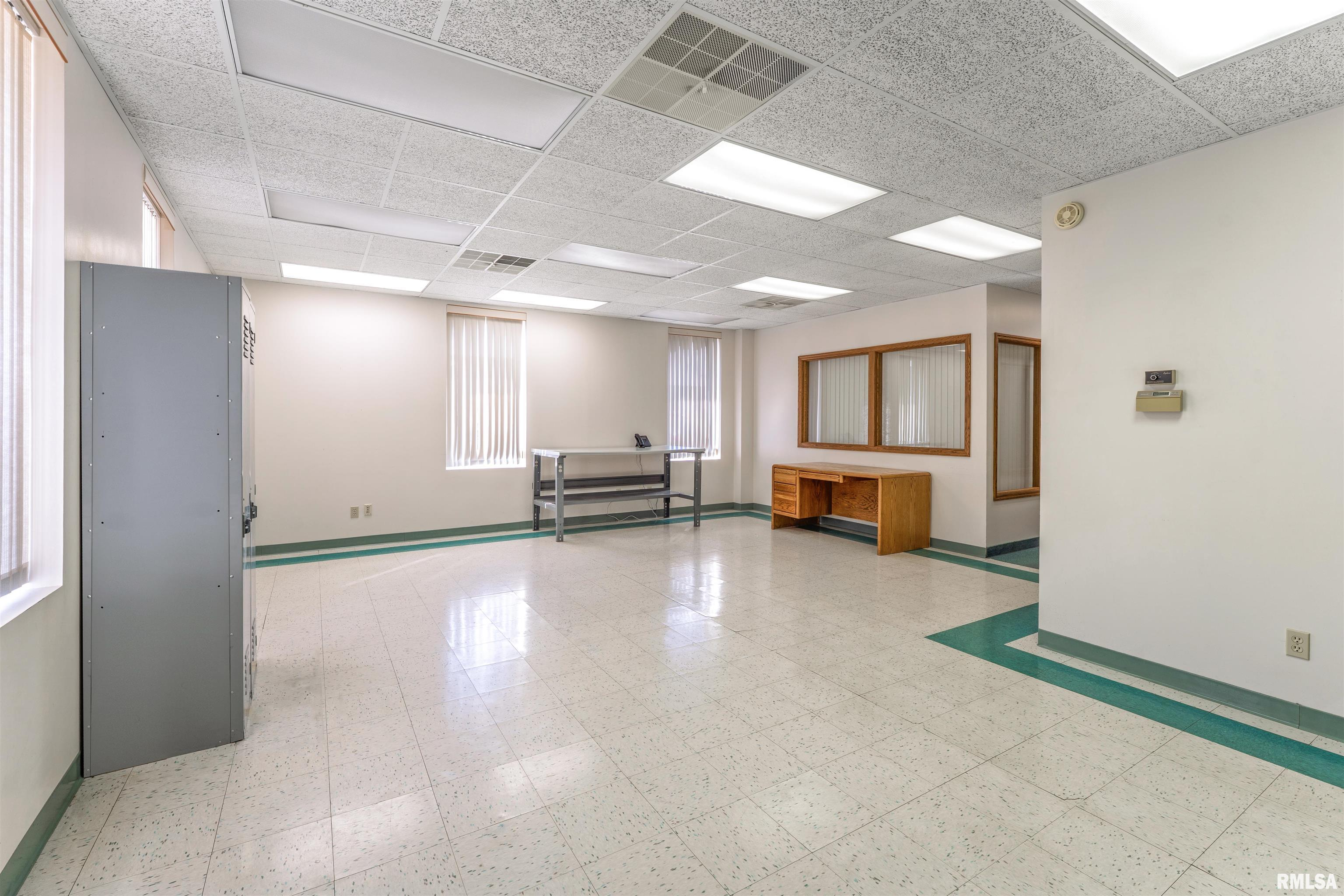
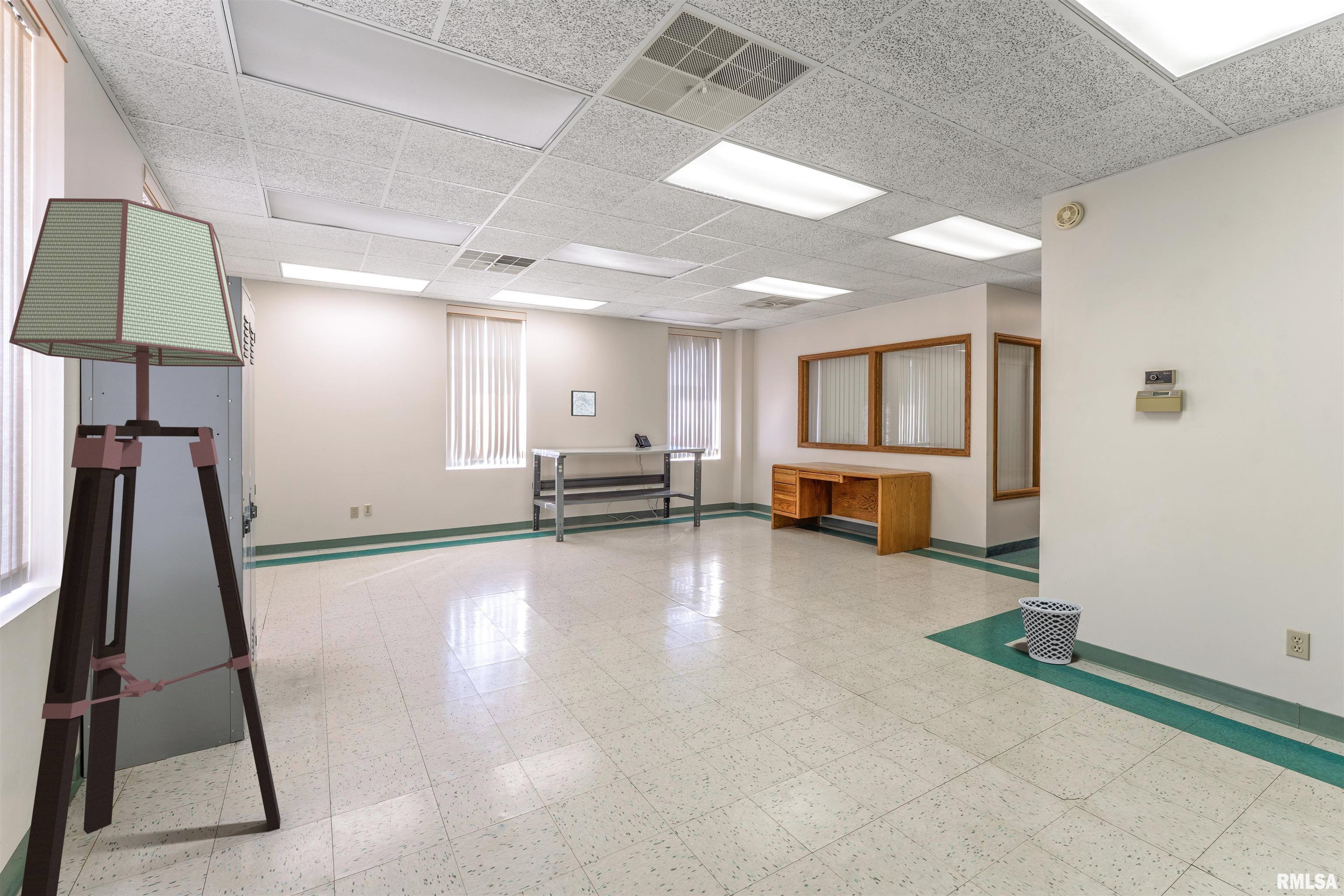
+ floor lamp [9,198,281,896]
+ wall art [571,390,596,417]
+ wastebasket [1019,597,1083,665]
